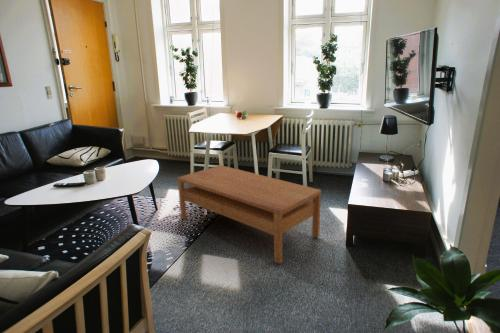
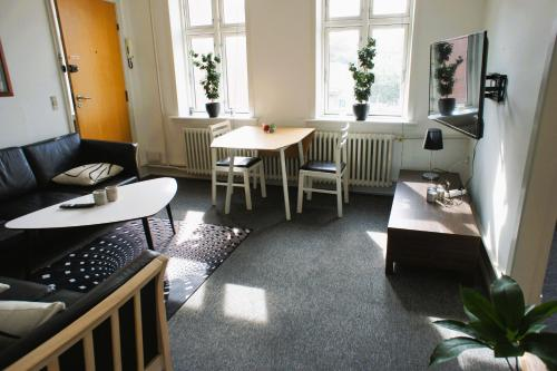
- coffee table [176,164,322,264]
